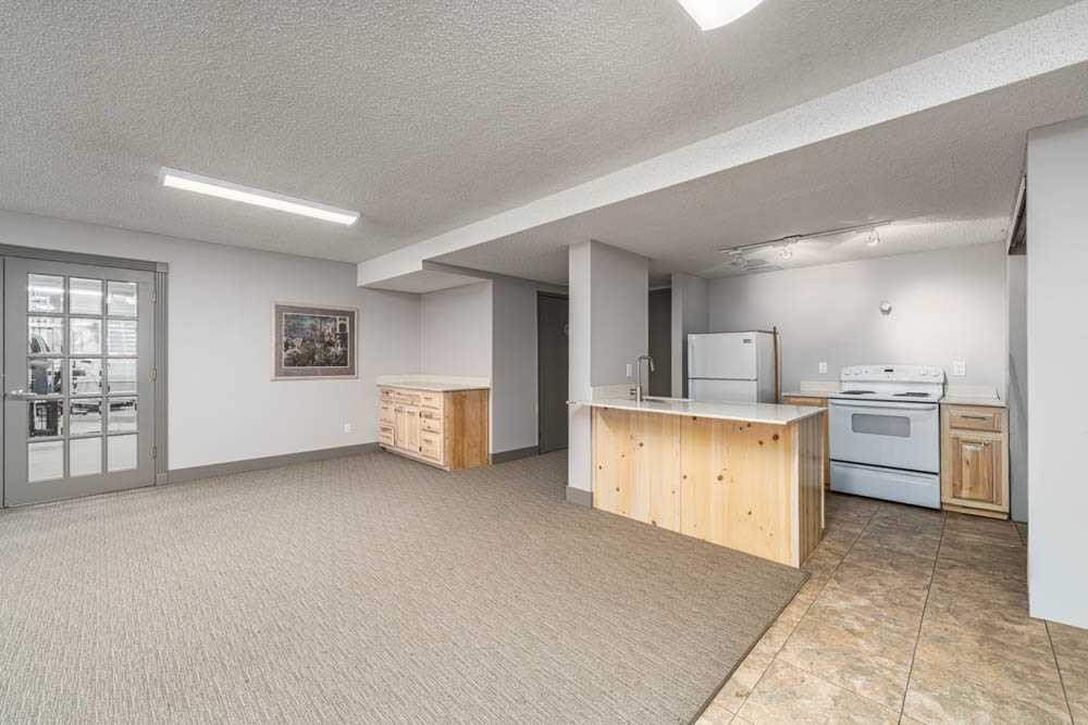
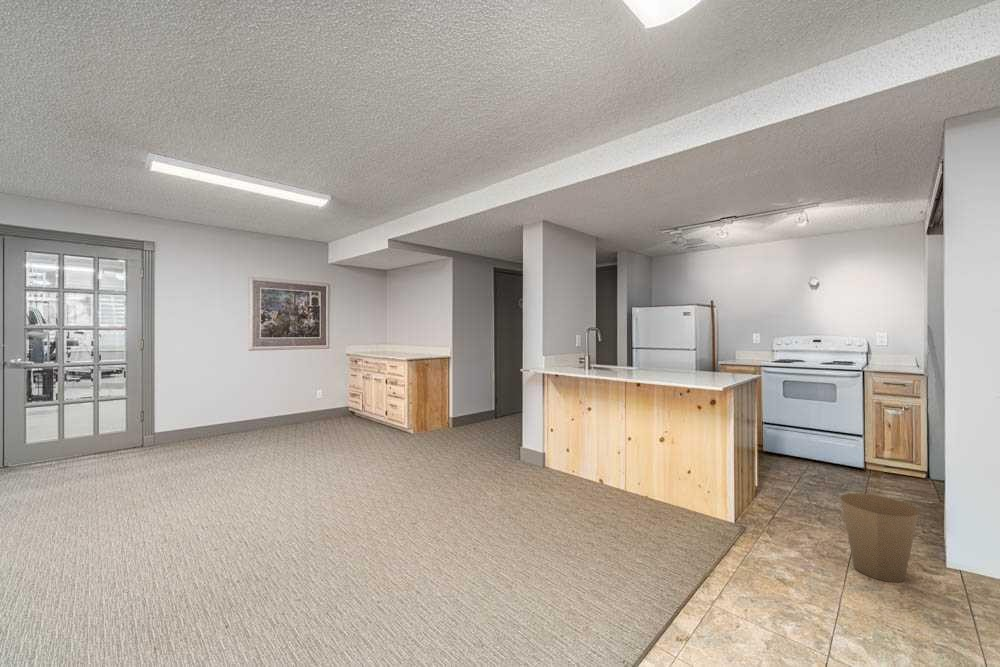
+ trash can [839,492,920,583]
